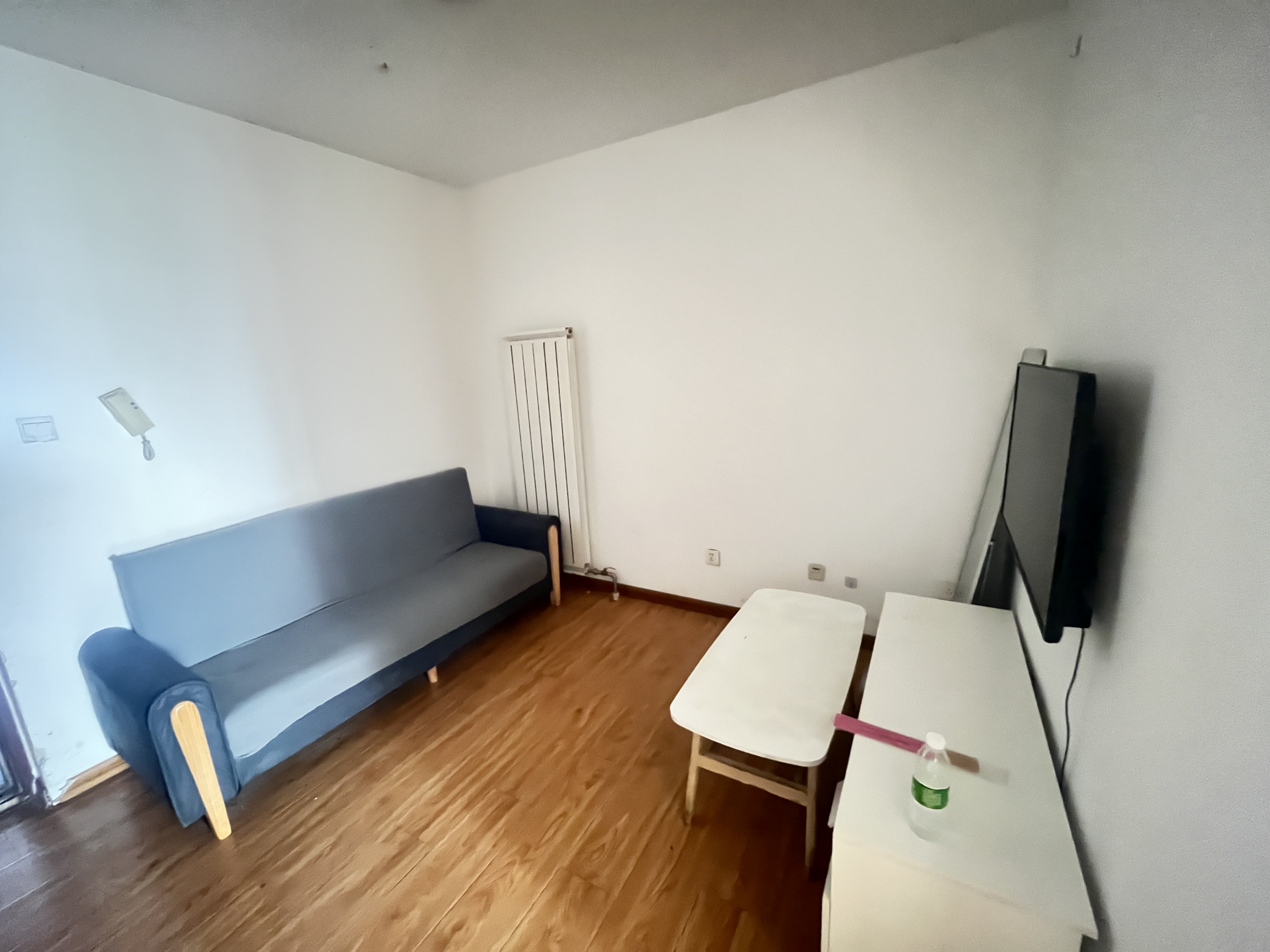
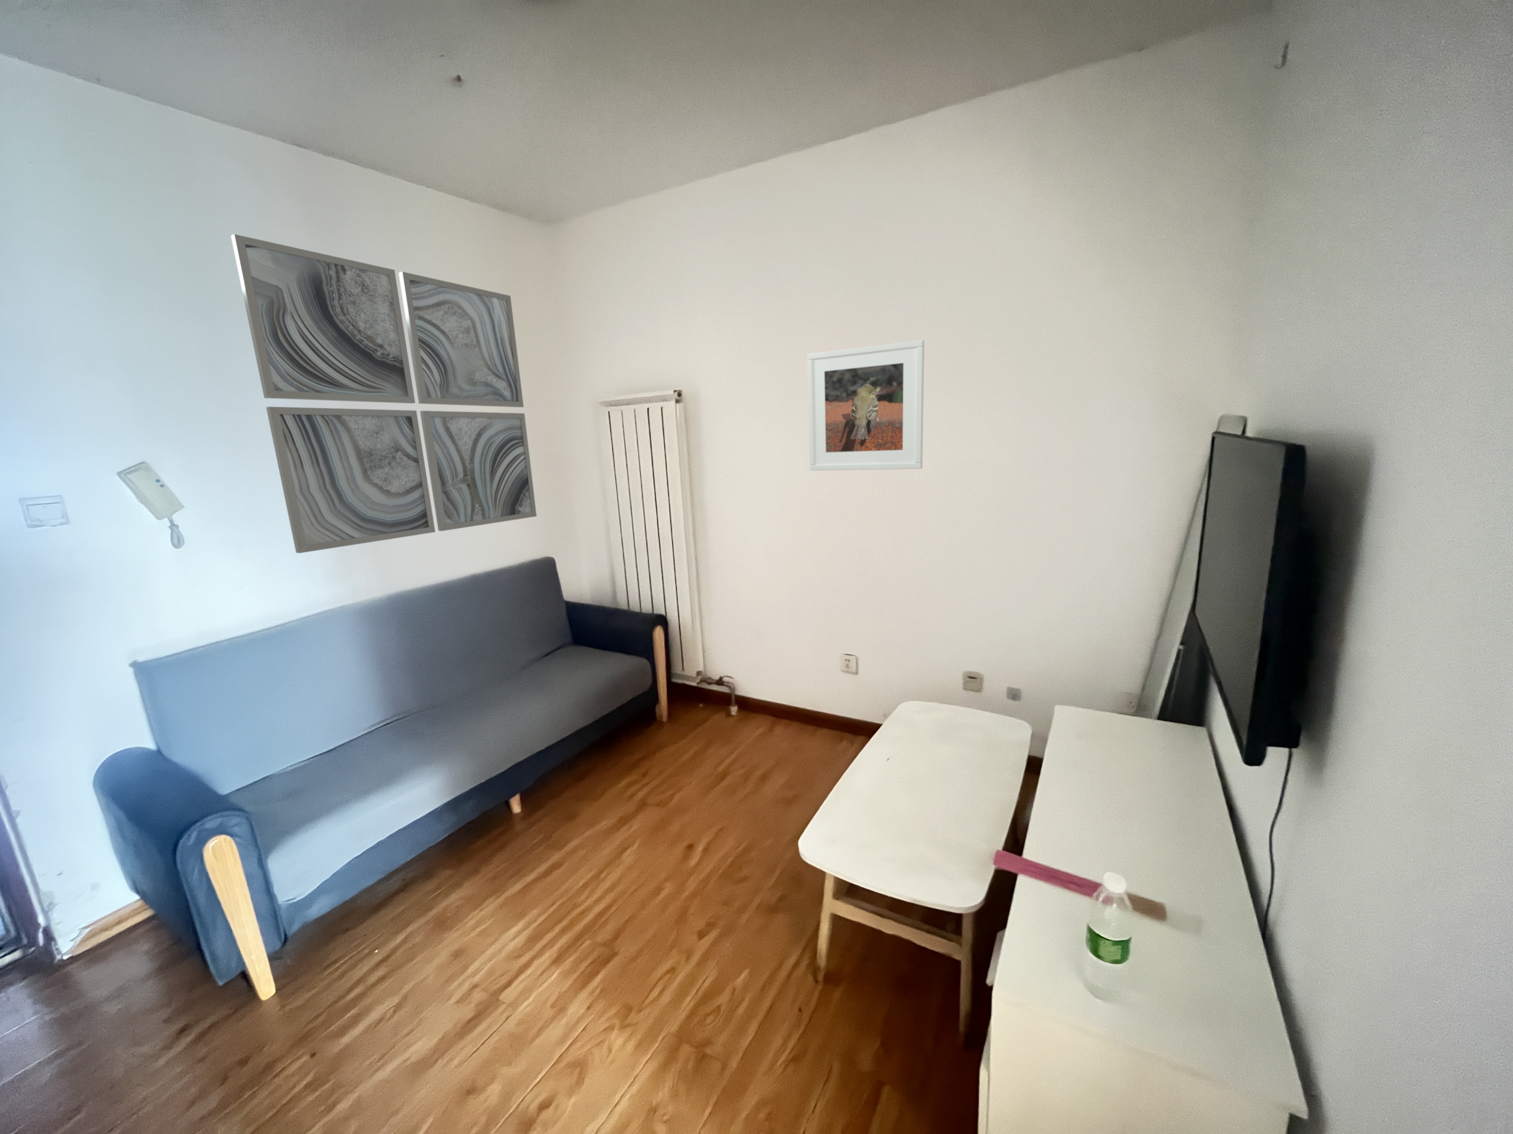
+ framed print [807,339,924,471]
+ wall art [230,233,537,554]
